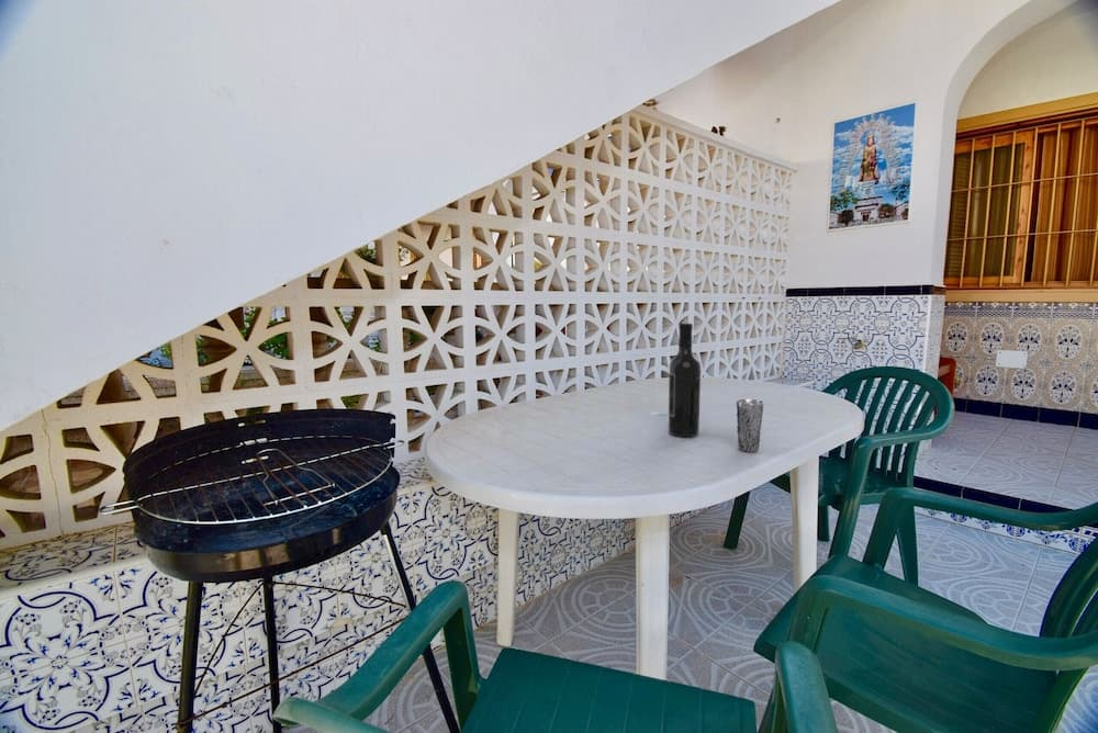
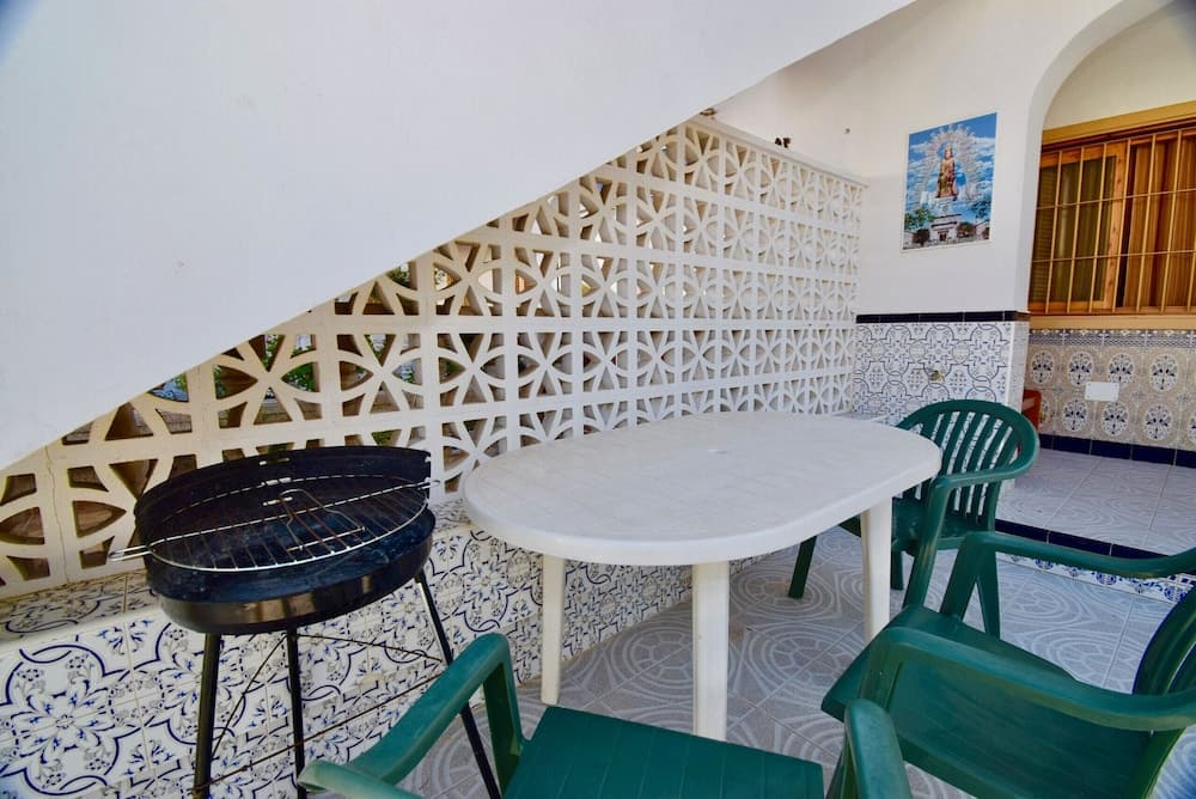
- wine bottle [668,323,702,438]
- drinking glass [736,398,764,453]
